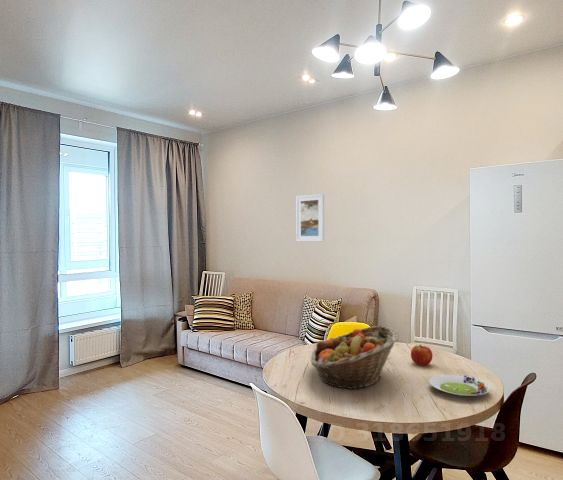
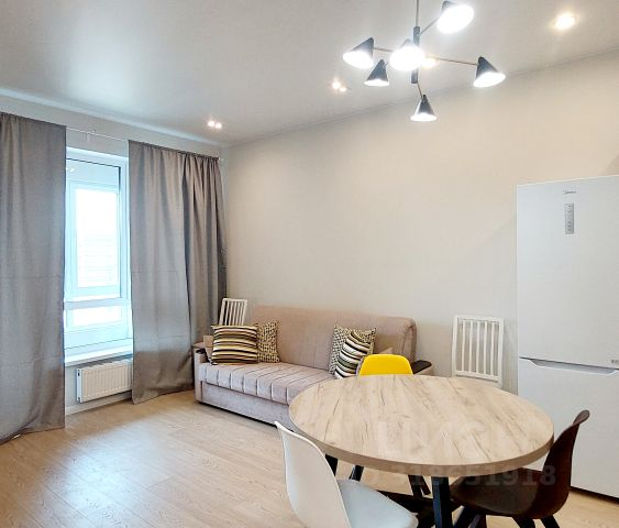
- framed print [295,193,325,243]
- apple [410,344,433,366]
- salad plate [428,374,491,397]
- fruit basket [310,325,400,390]
